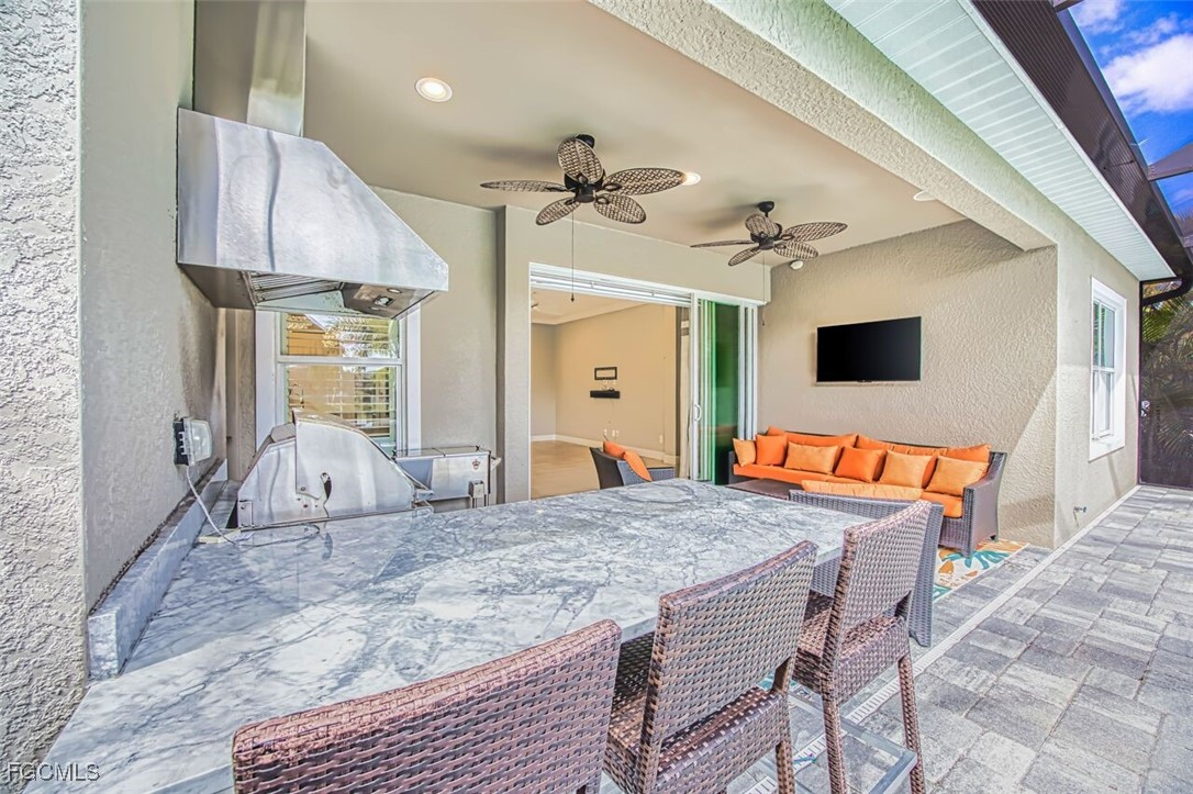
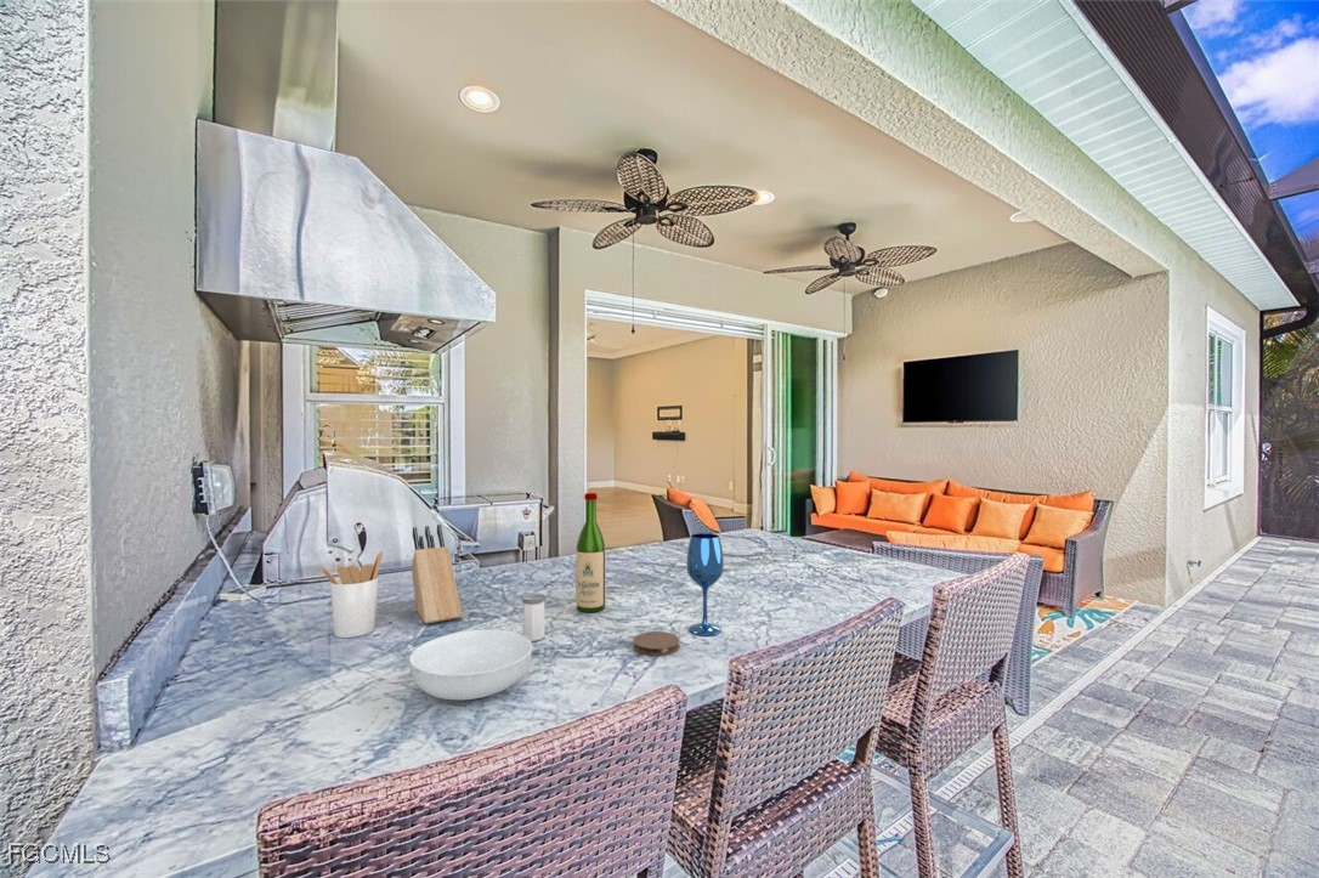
+ utensil holder [319,550,384,639]
+ knife block [411,523,463,625]
+ salt shaker [521,593,547,642]
+ wine bottle [574,492,606,613]
+ wineglass [685,532,725,636]
+ serving bowl [408,629,534,701]
+ coaster [632,630,680,657]
